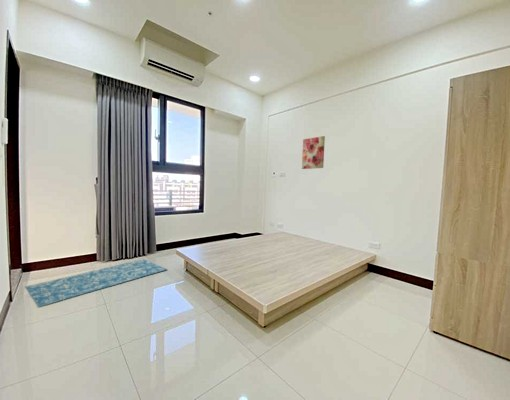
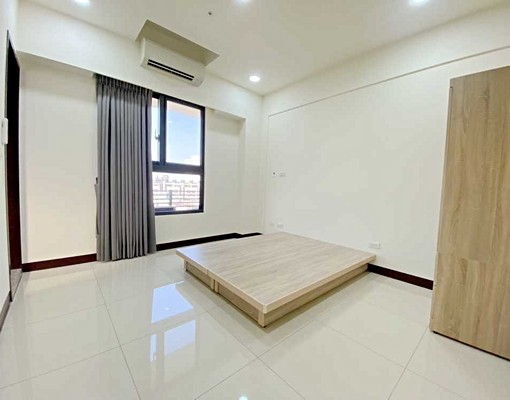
- wall art [301,135,326,170]
- rug [24,258,169,308]
